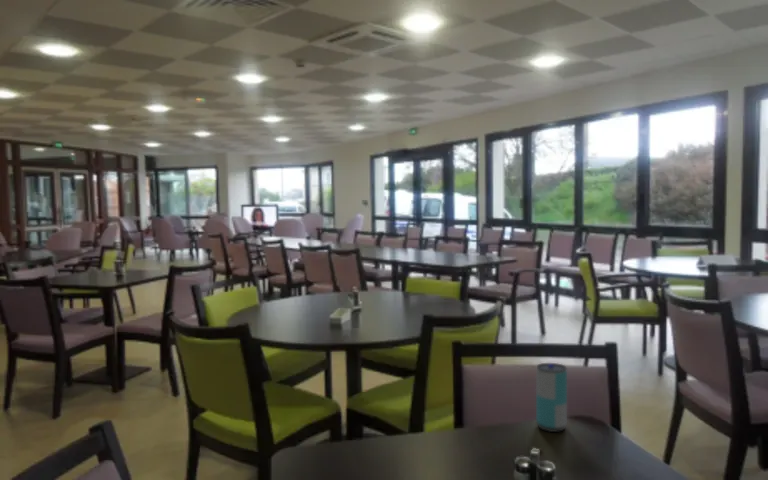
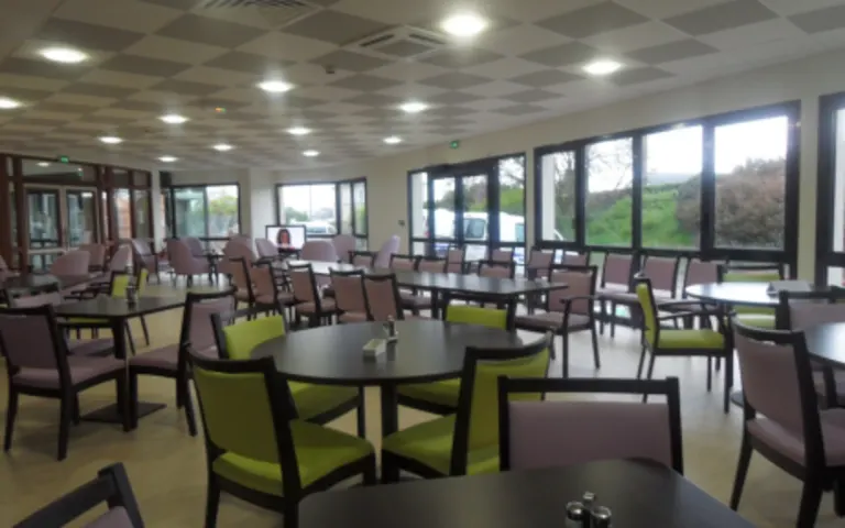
- beverage can [535,362,568,433]
